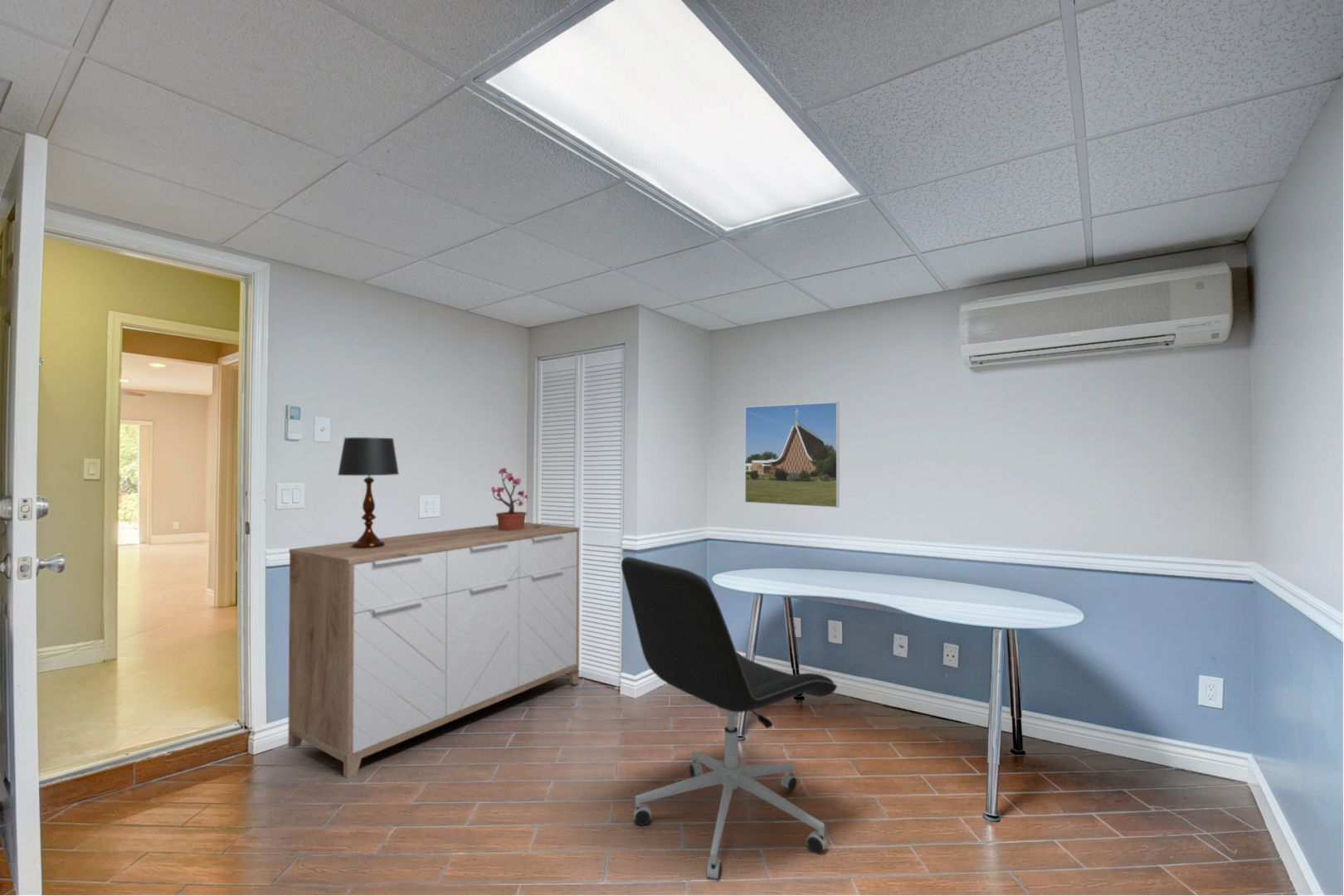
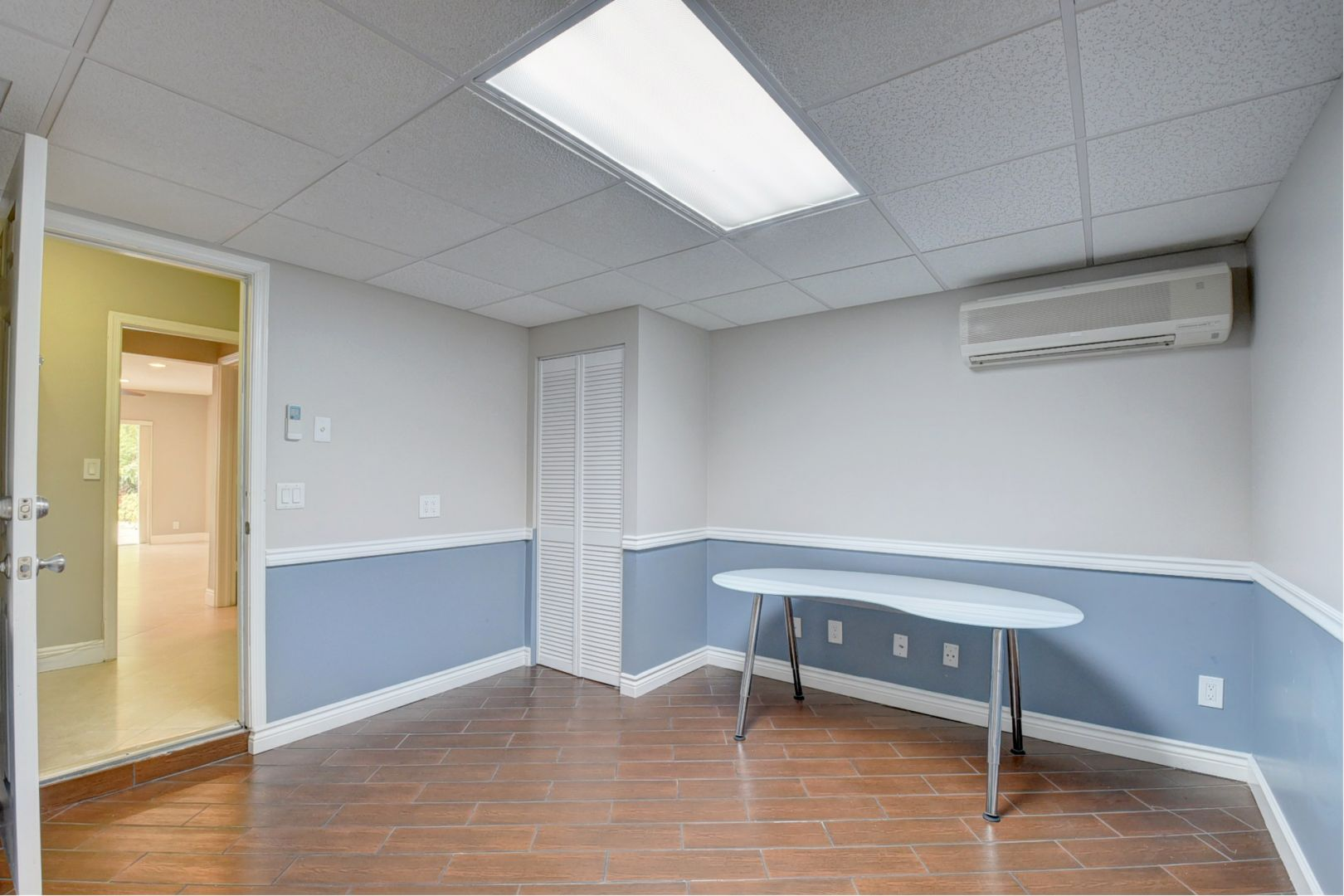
- table lamp [337,436,400,548]
- potted plant [490,467,540,530]
- sideboard [287,522,581,779]
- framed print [744,402,840,509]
- office chair [621,556,838,882]
